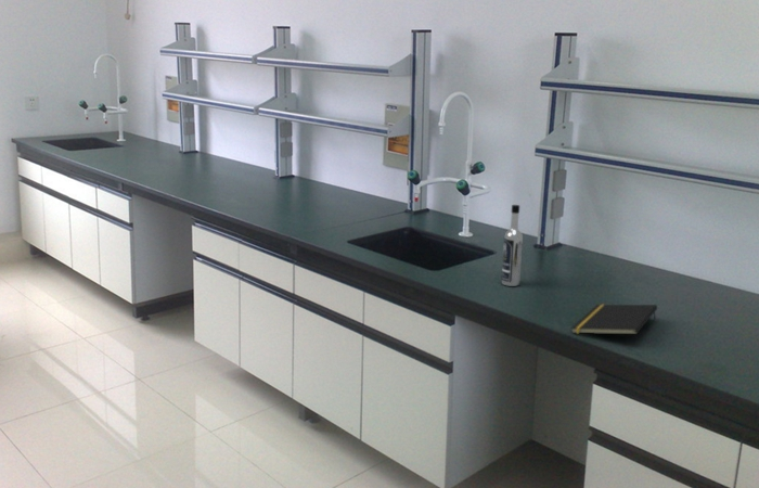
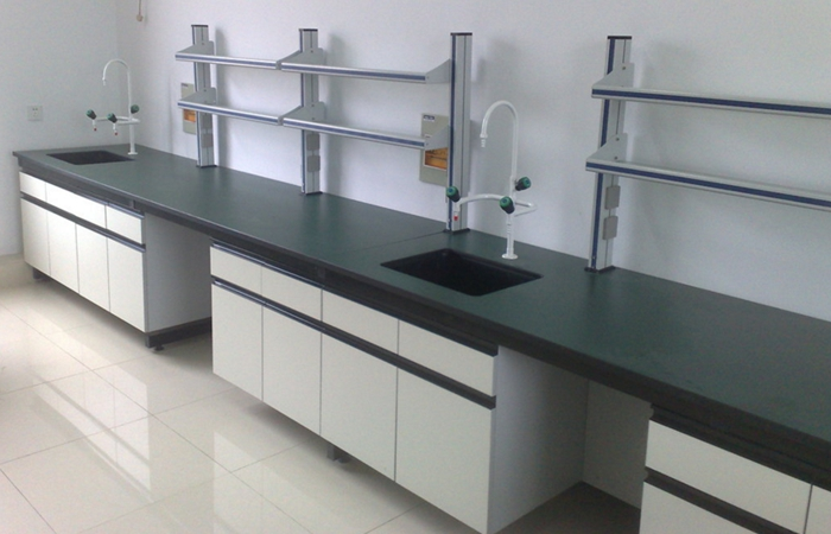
- notepad [570,304,658,335]
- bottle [501,204,524,287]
